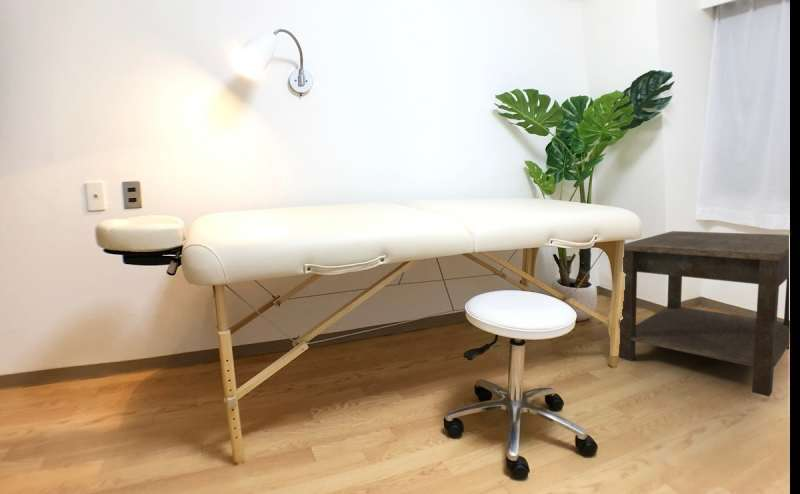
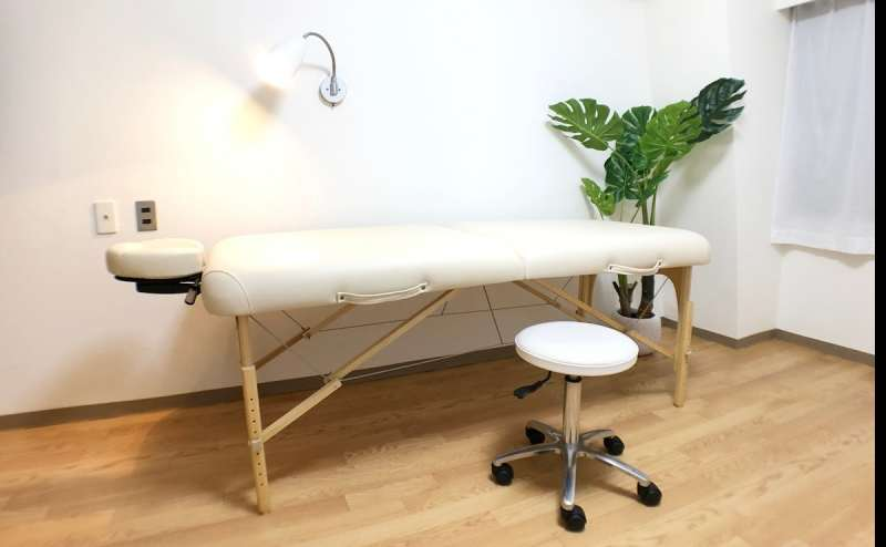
- side table [618,230,790,398]
